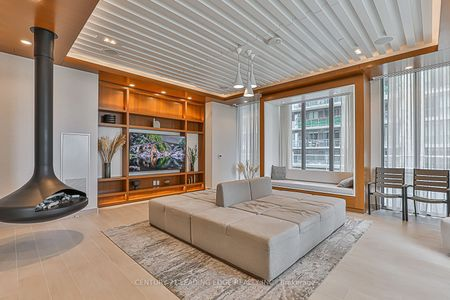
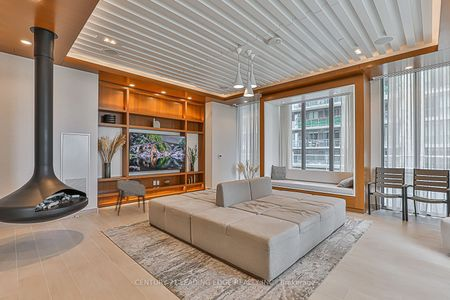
+ armchair [114,179,146,217]
